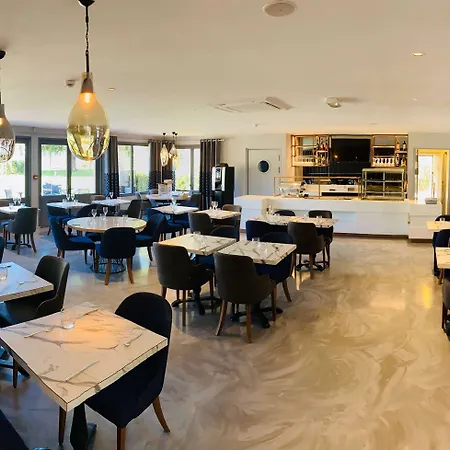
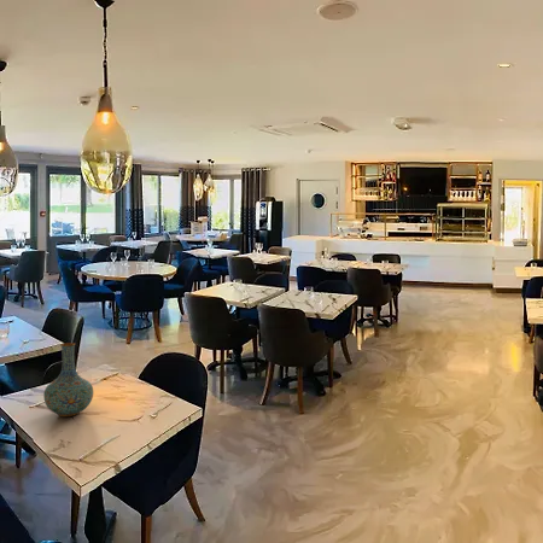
+ vase [42,341,94,418]
